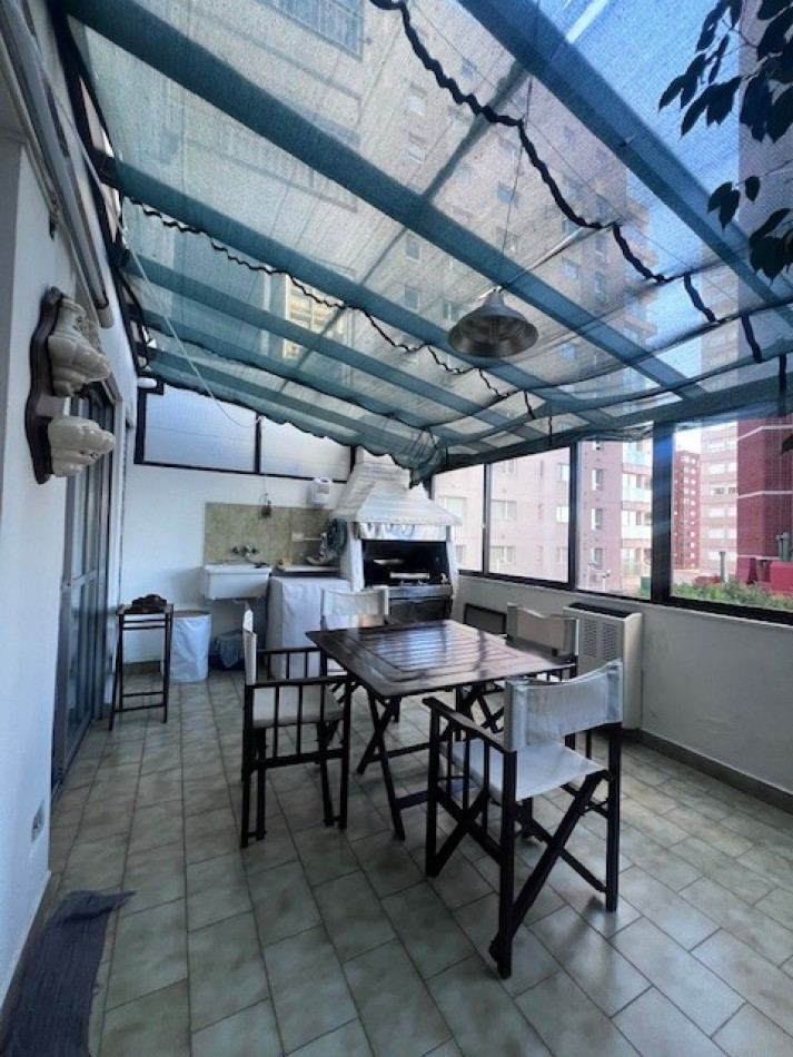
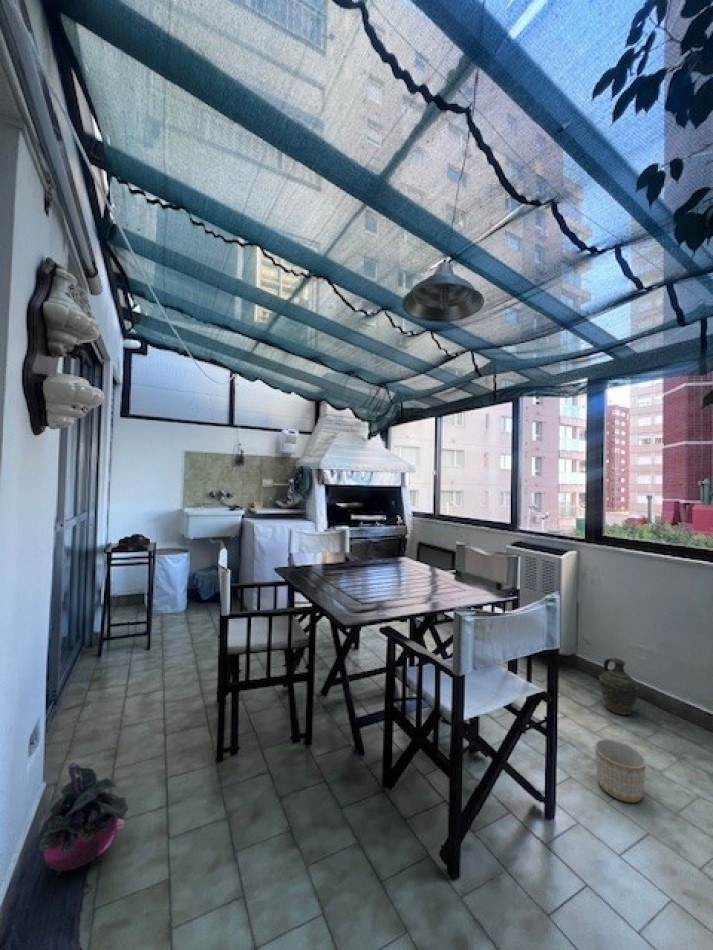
+ planter [594,738,647,804]
+ ceramic jug [598,657,640,716]
+ potted plant [34,762,130,877]
